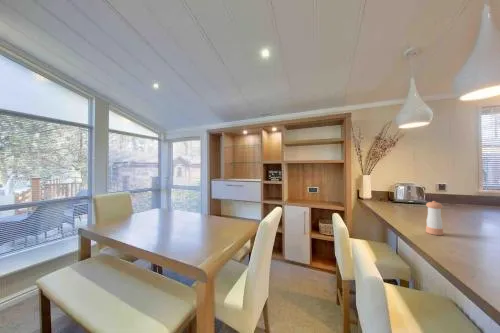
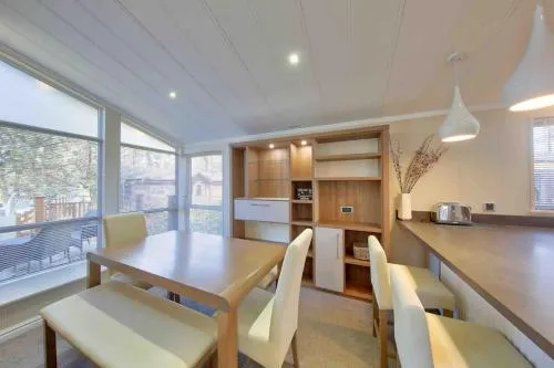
- pepper shaker [425,200,444,236]
